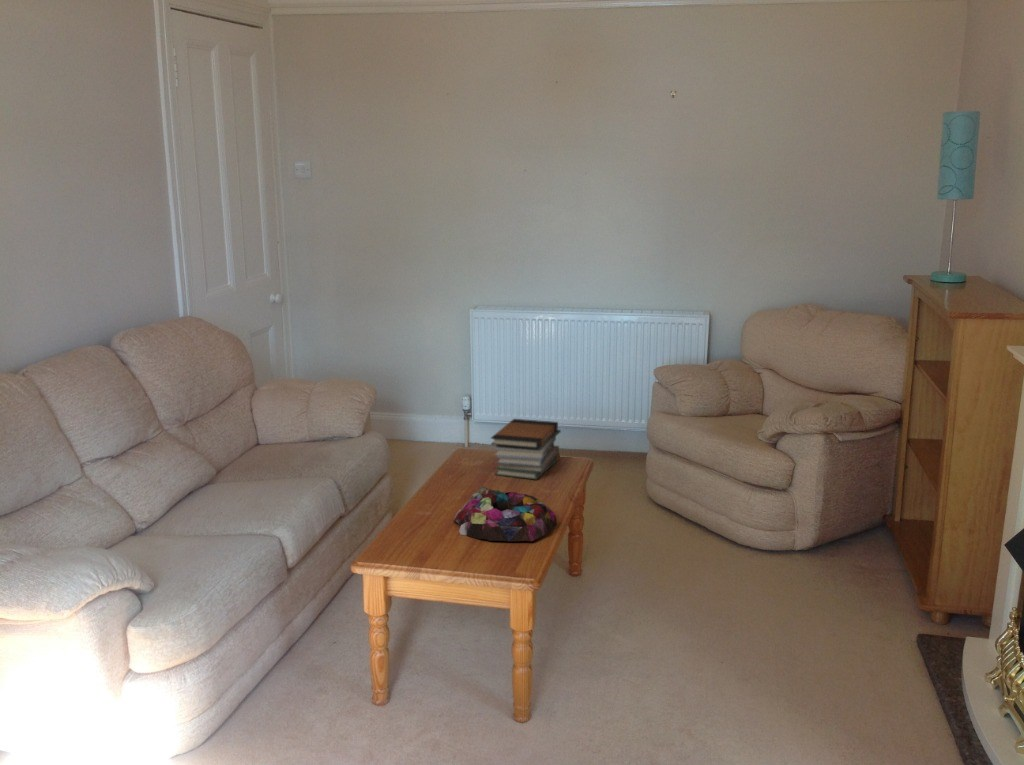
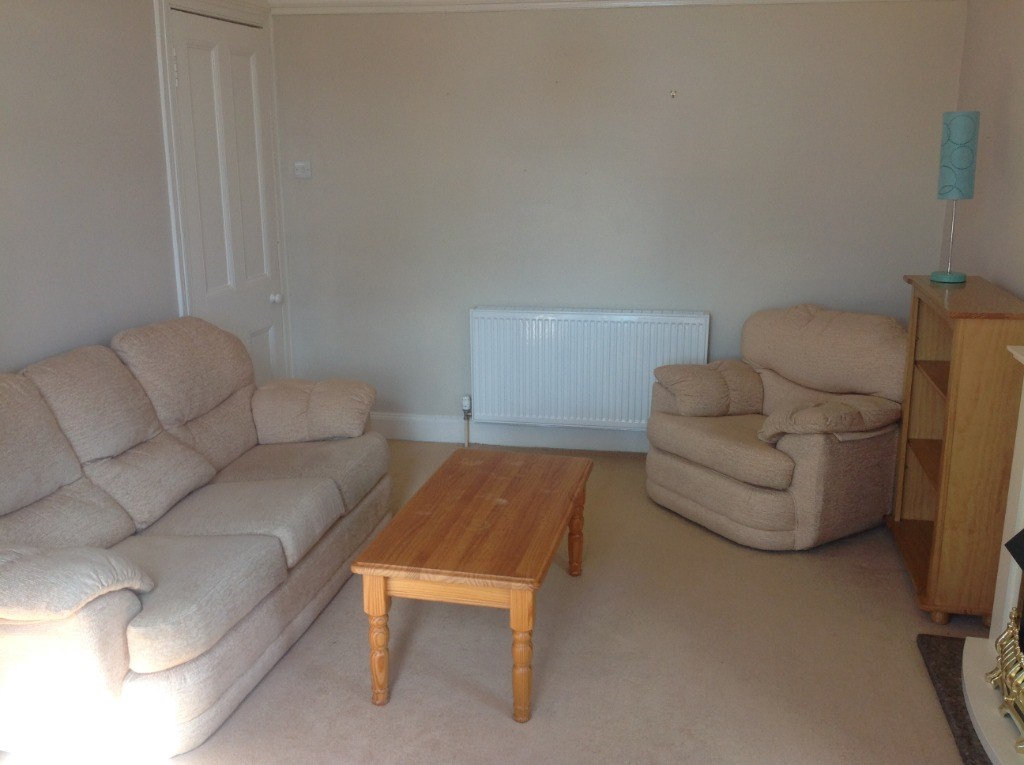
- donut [452,486,558,542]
- book stack [490,418,562,481]
